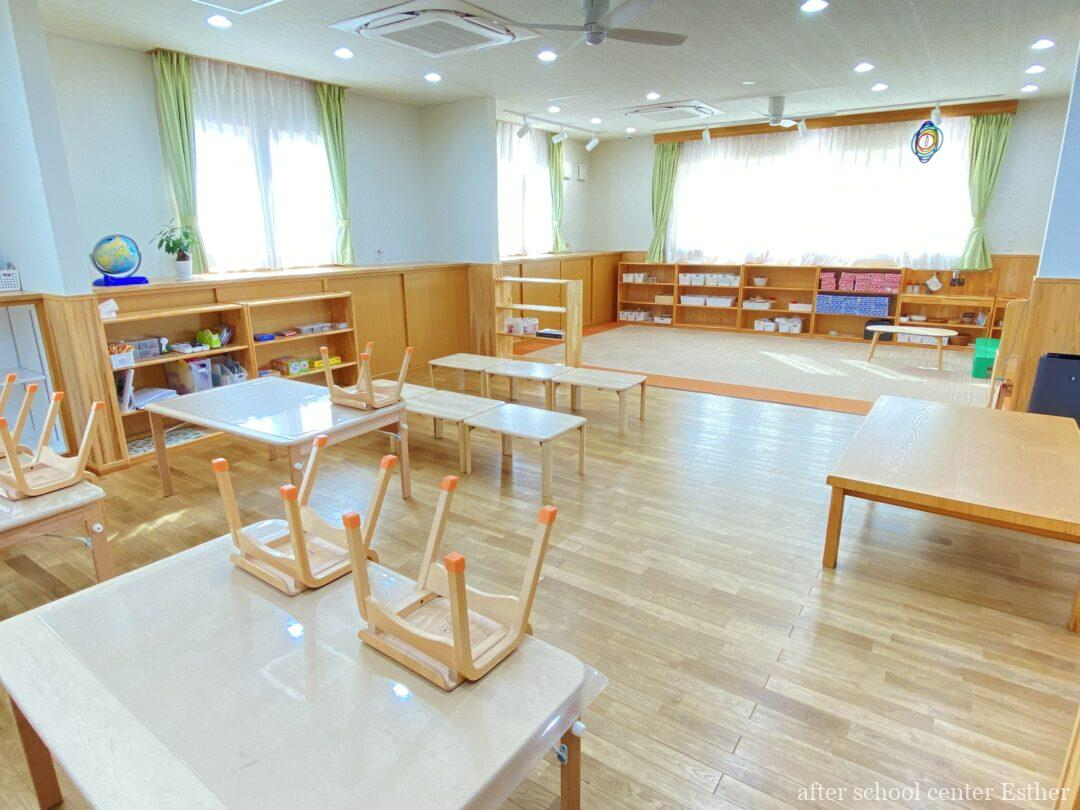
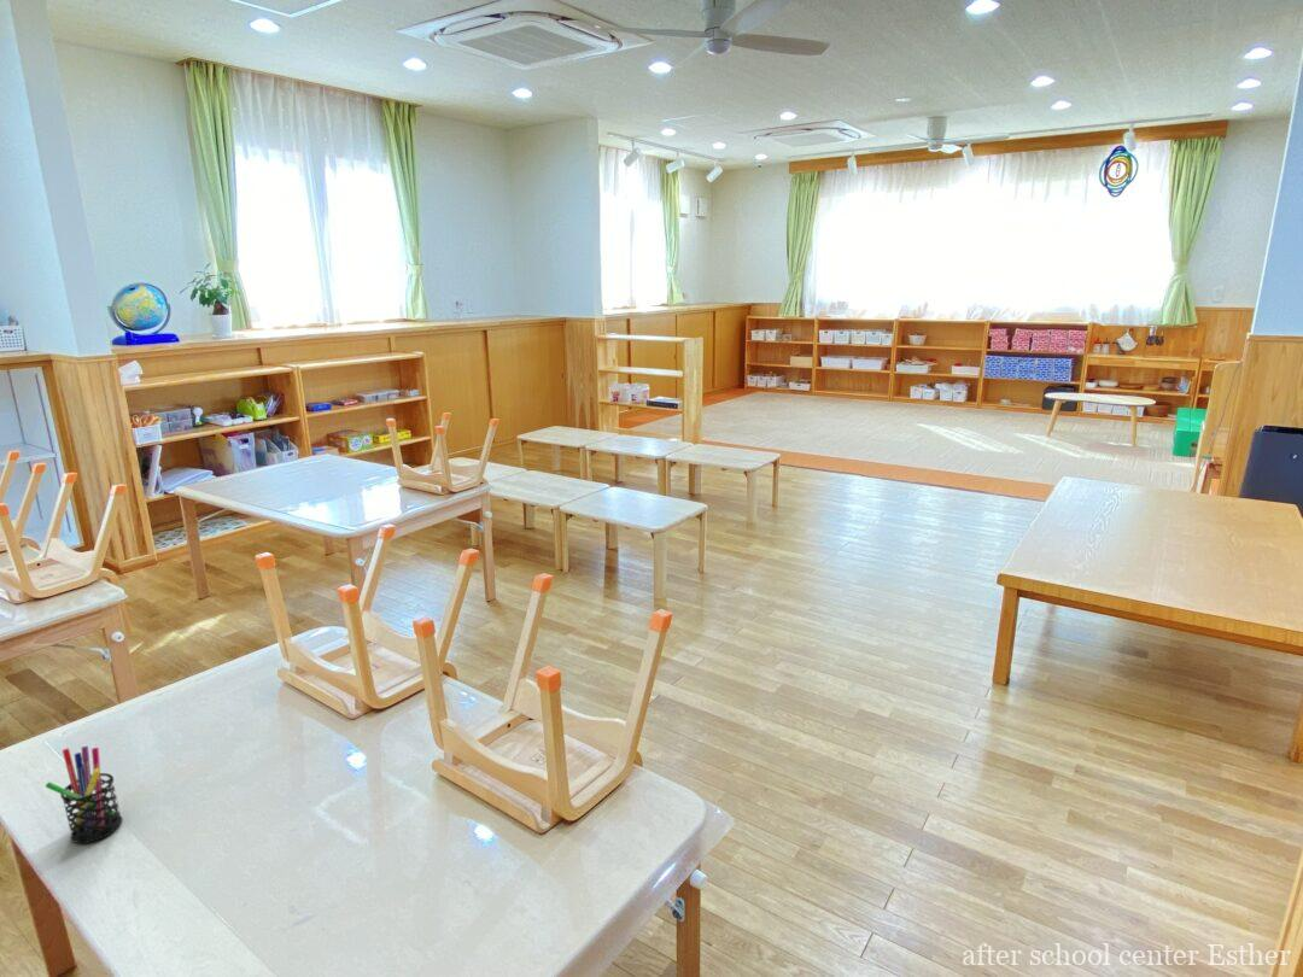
+ pen holder [45,744,123,844]
